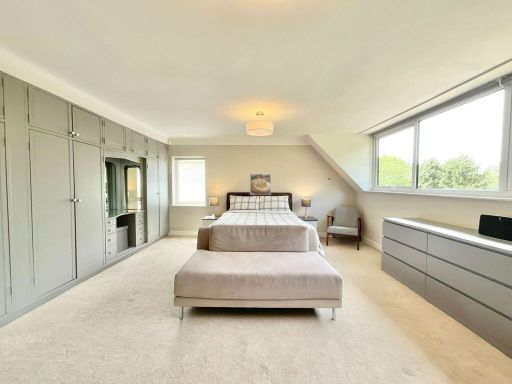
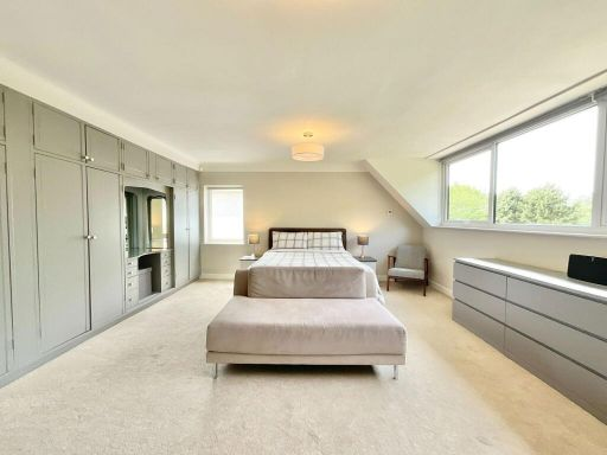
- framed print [249,173,272,196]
